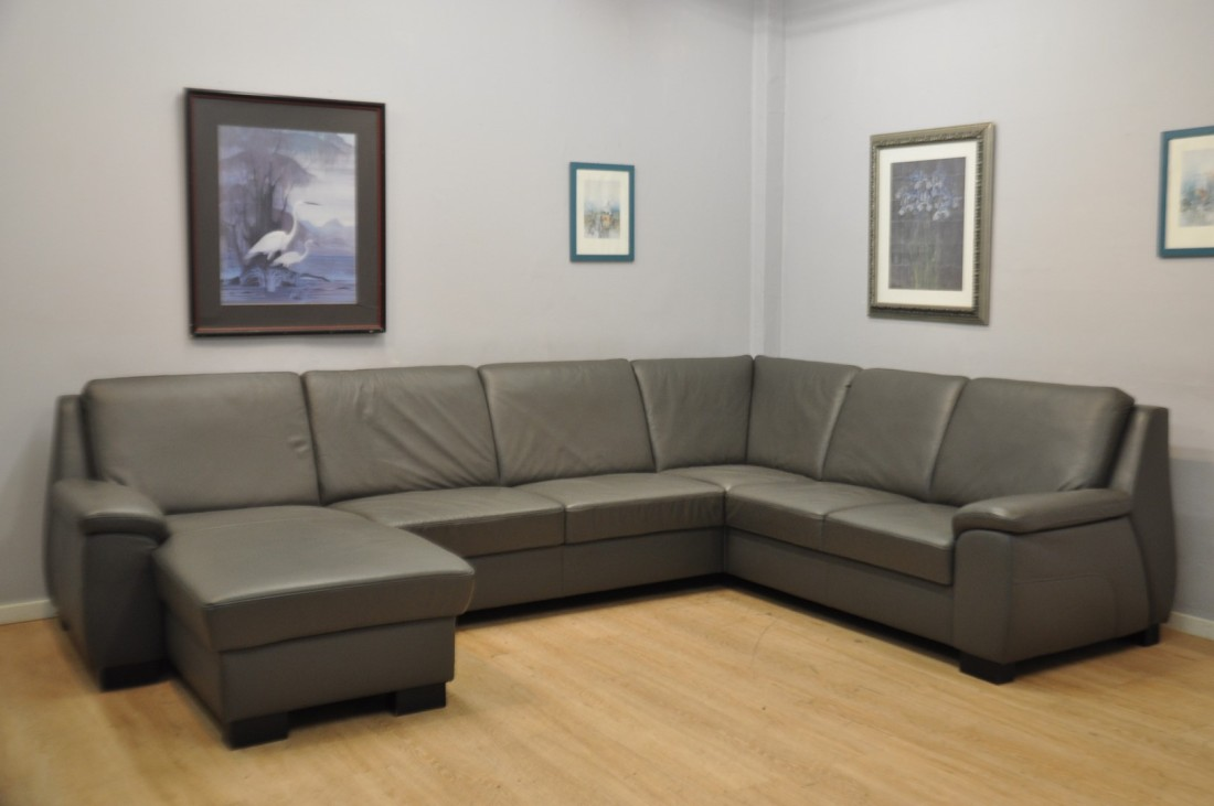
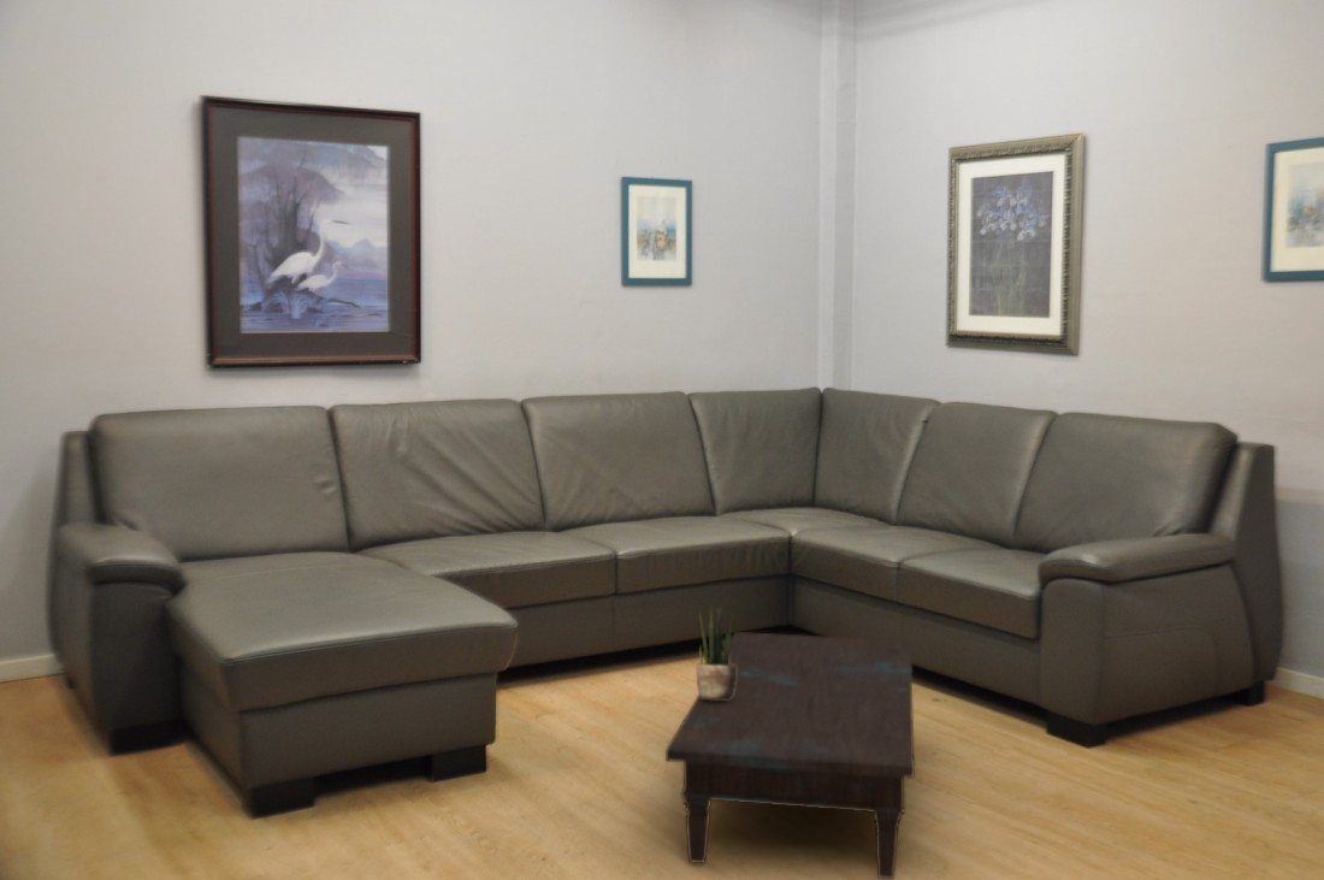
+ coffee table [664,631,916,880]
+ potted plant [696,601,738,698]
